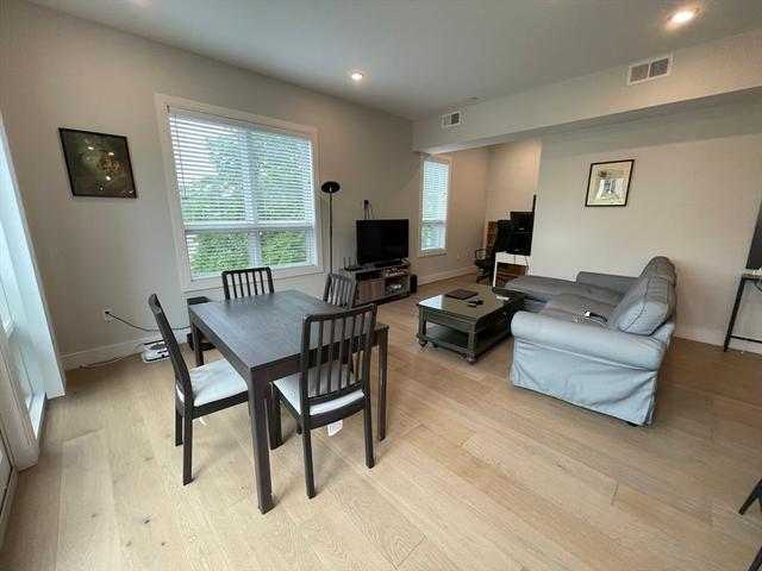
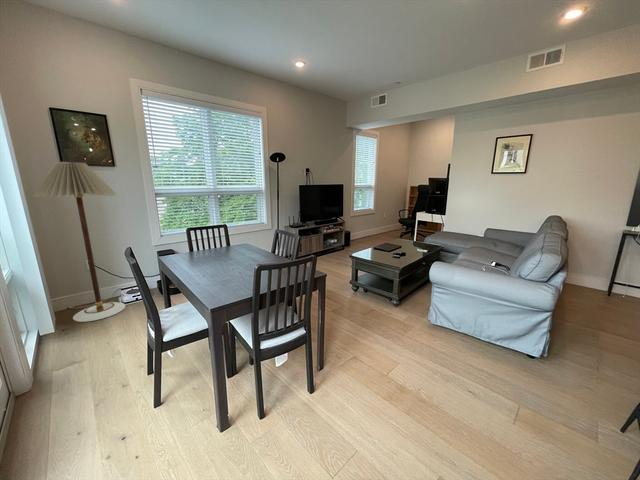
+ floor lamp [31,161,126,323]
